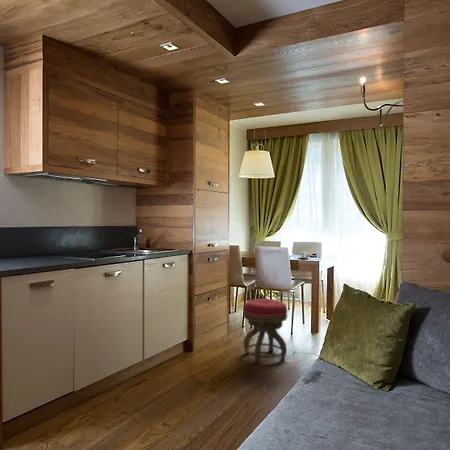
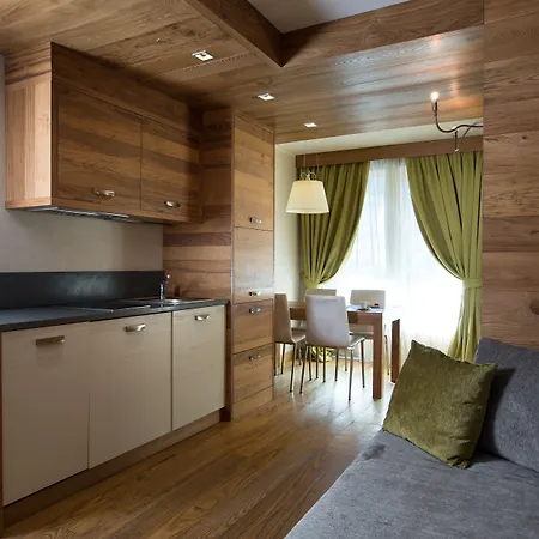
- stool [242,298,288,364]
